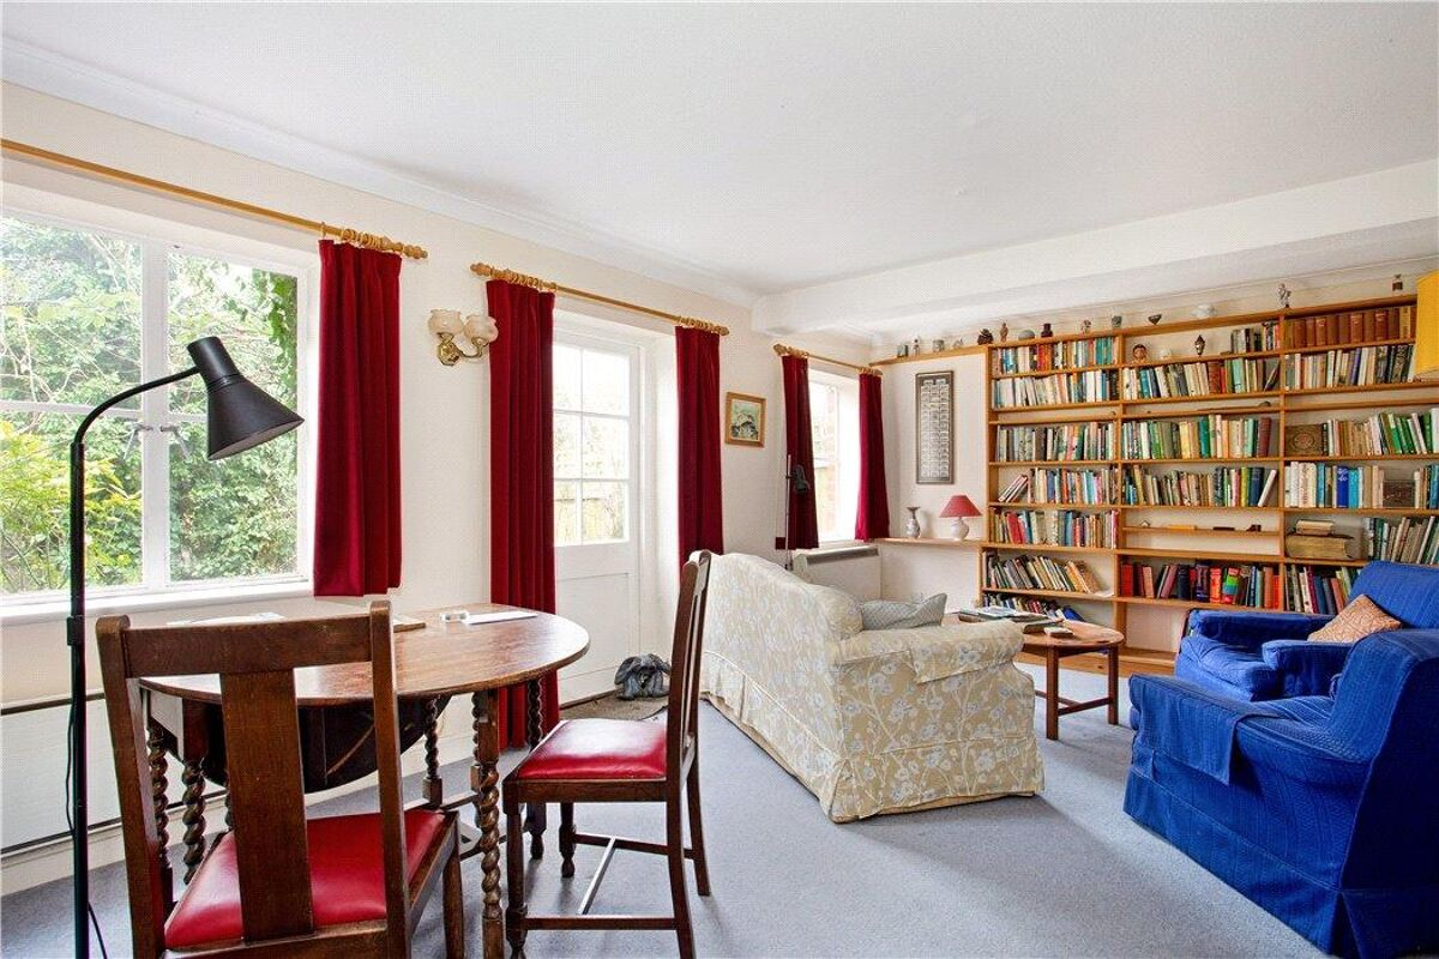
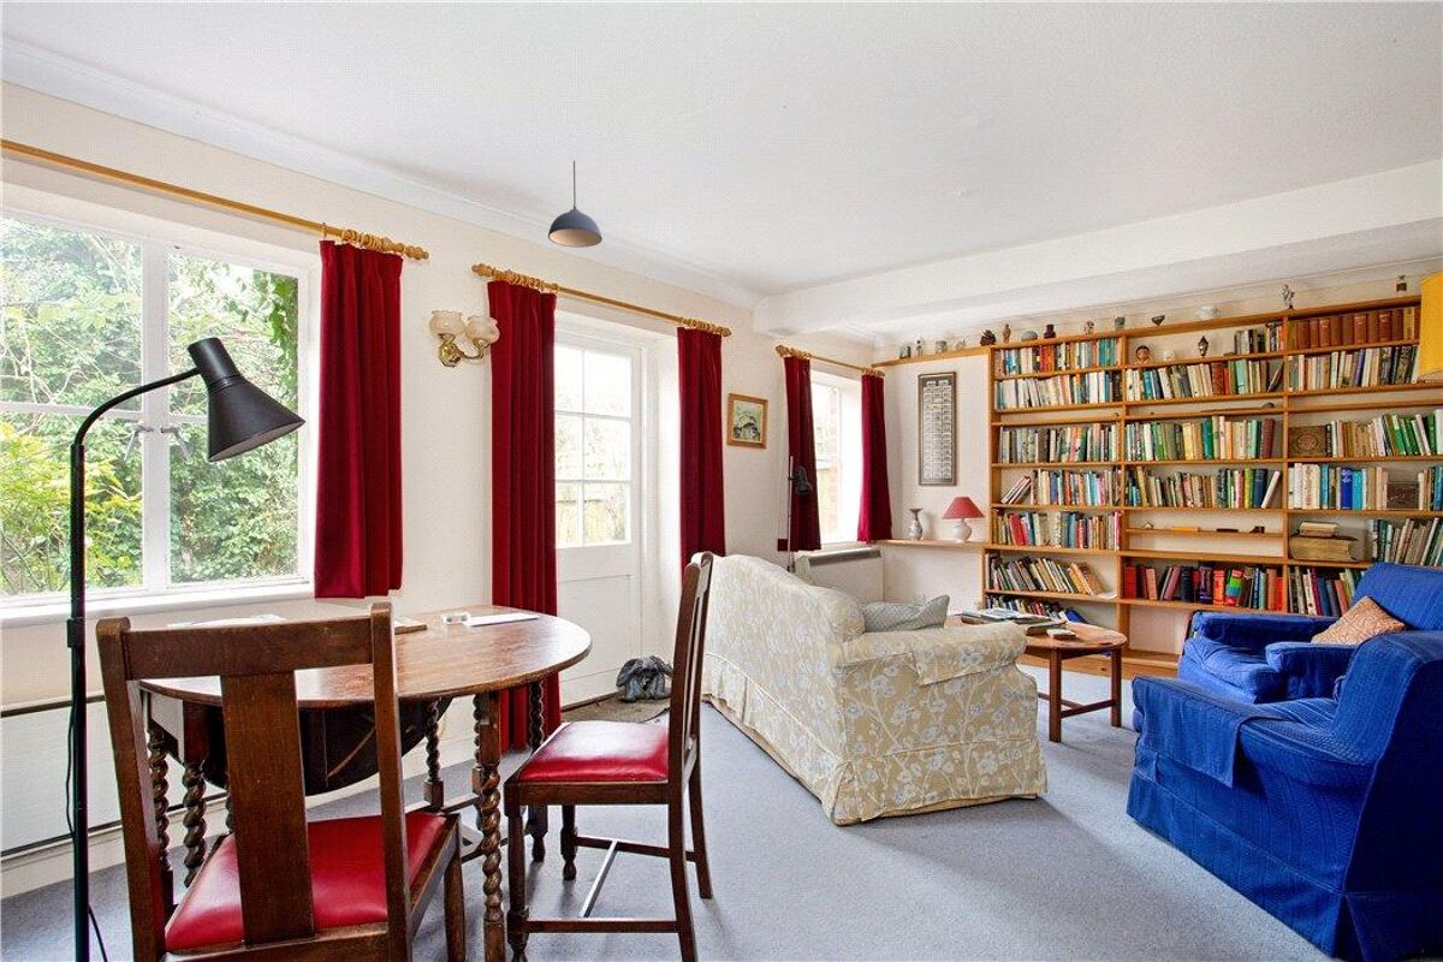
+ pendant light [547,160,604,249]
